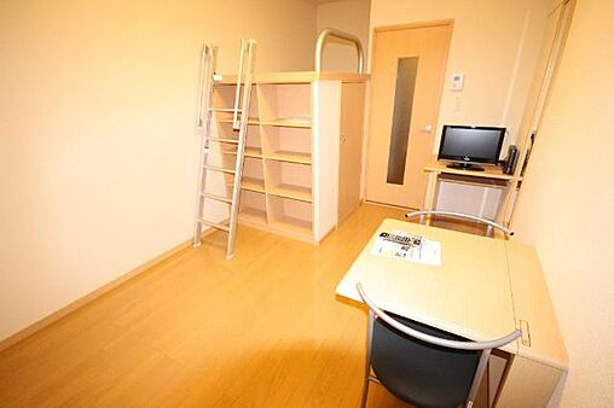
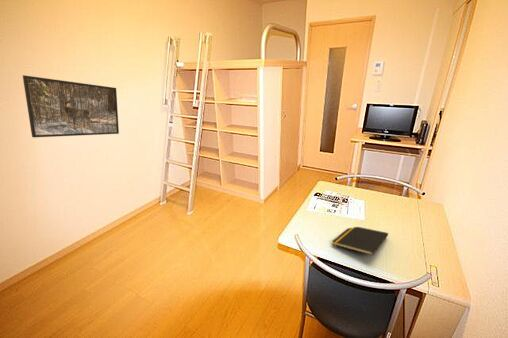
+ notepad [331,226,389,256]
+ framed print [22,74,120,138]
